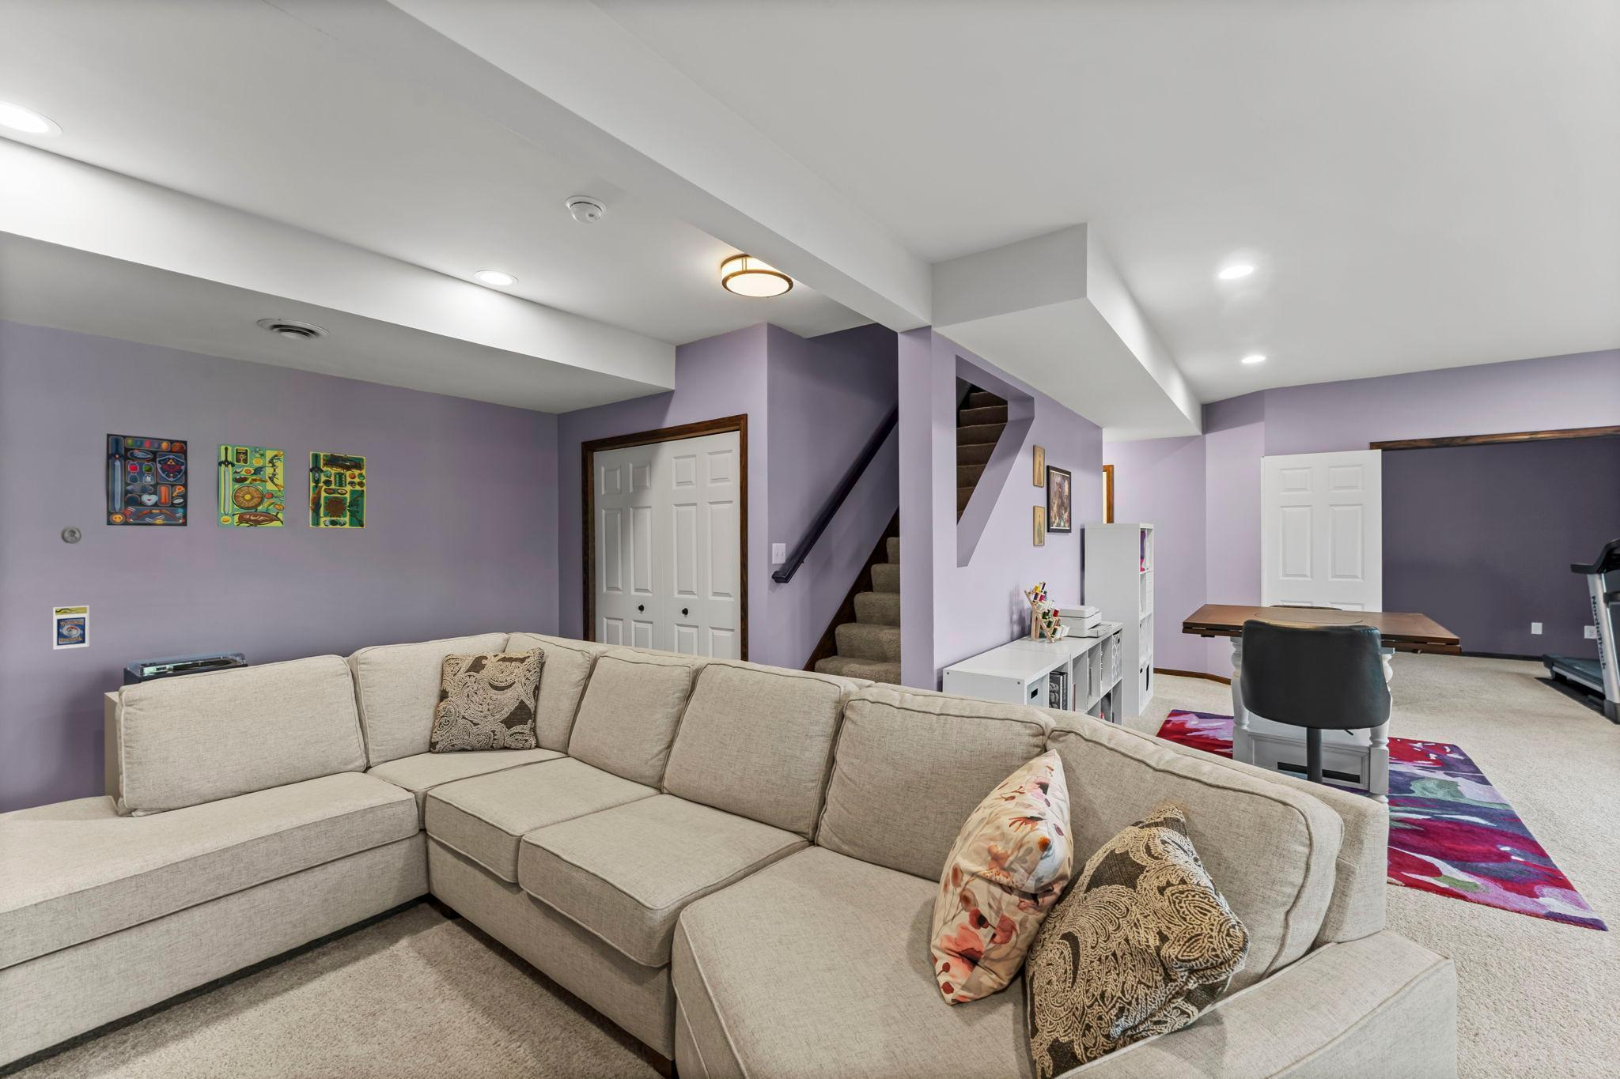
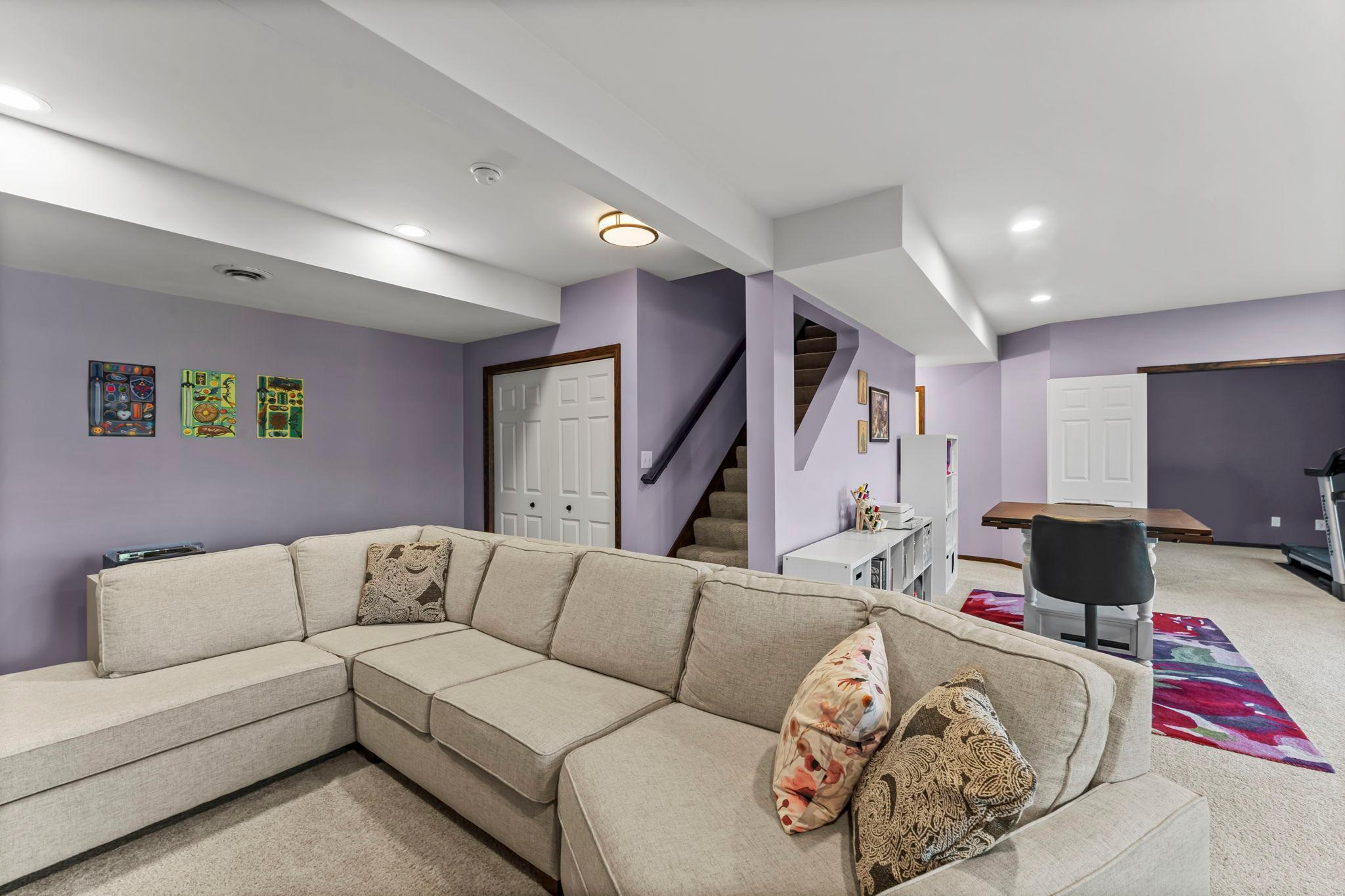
- trading card display case [52,605,90,650]
- medallion [60,525,84,546]
